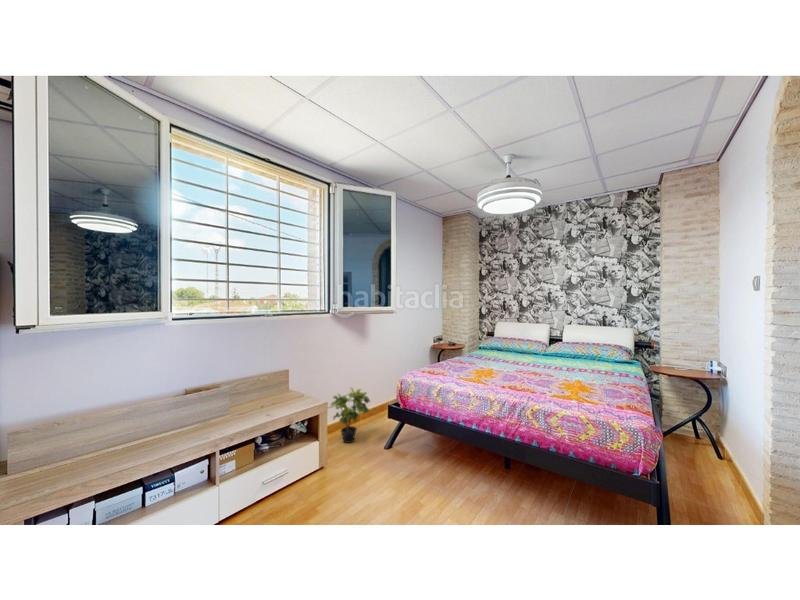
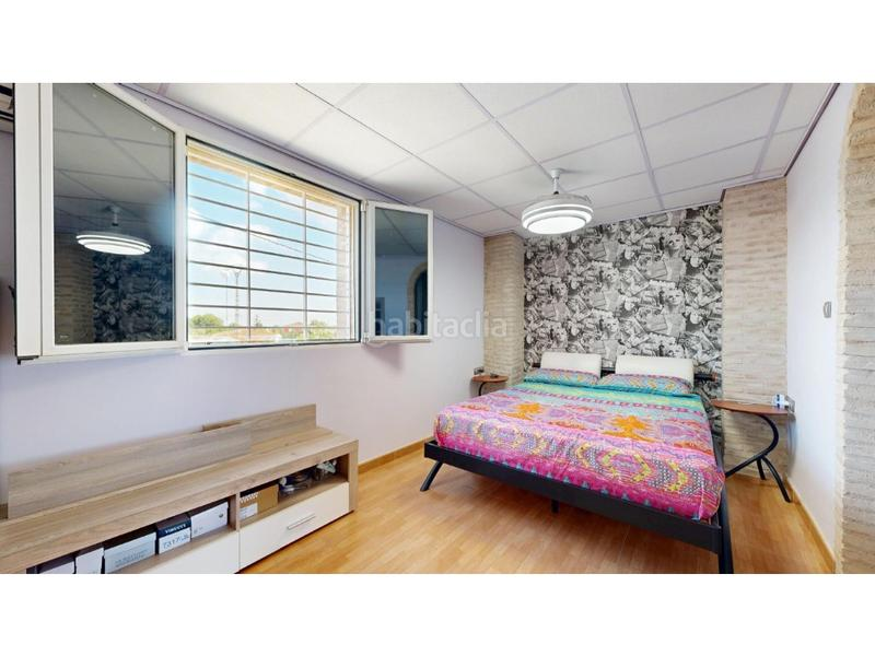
- potted plant [327,386,371,444]
